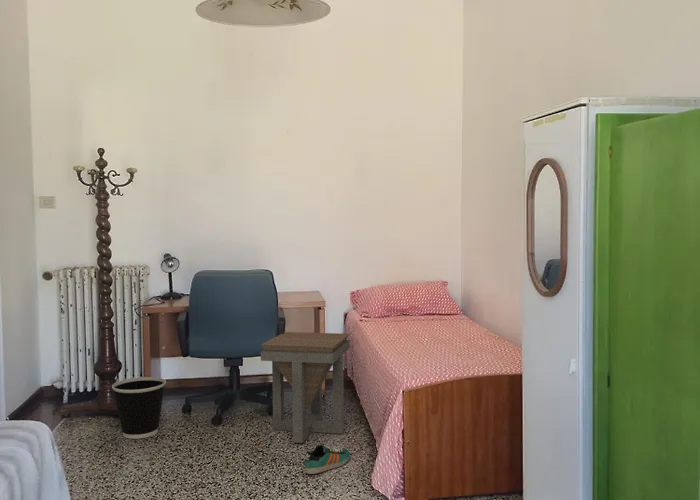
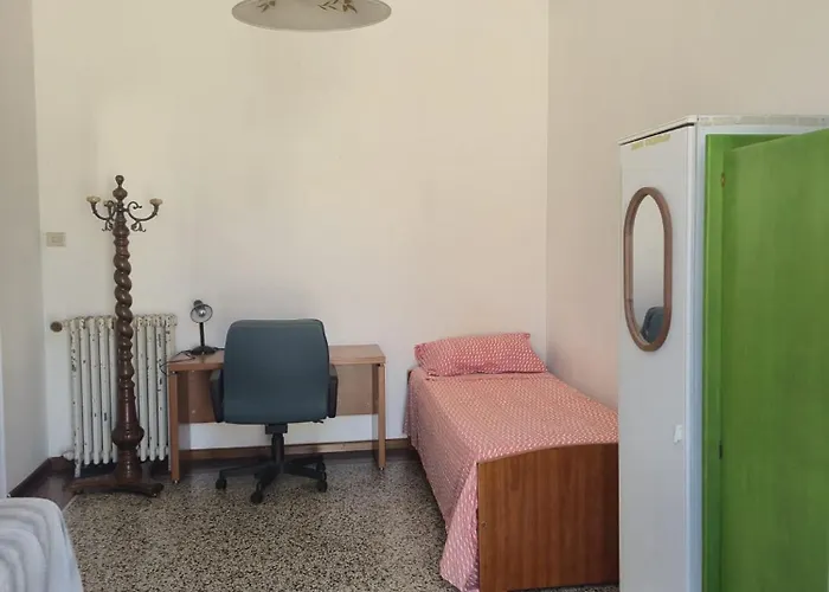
- wastebasket [111,376,167,440]
- side table [260,331,351,444]
- sneaker [304,444,351,475]
